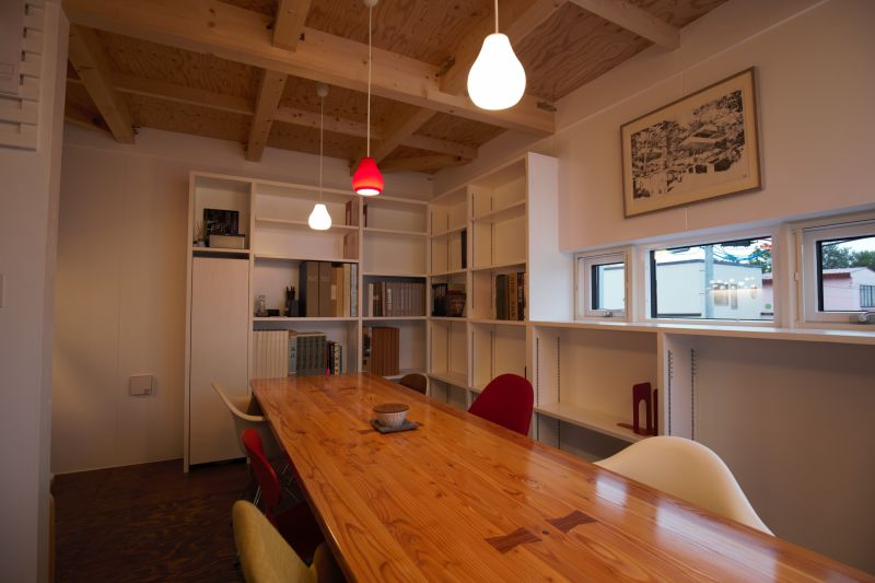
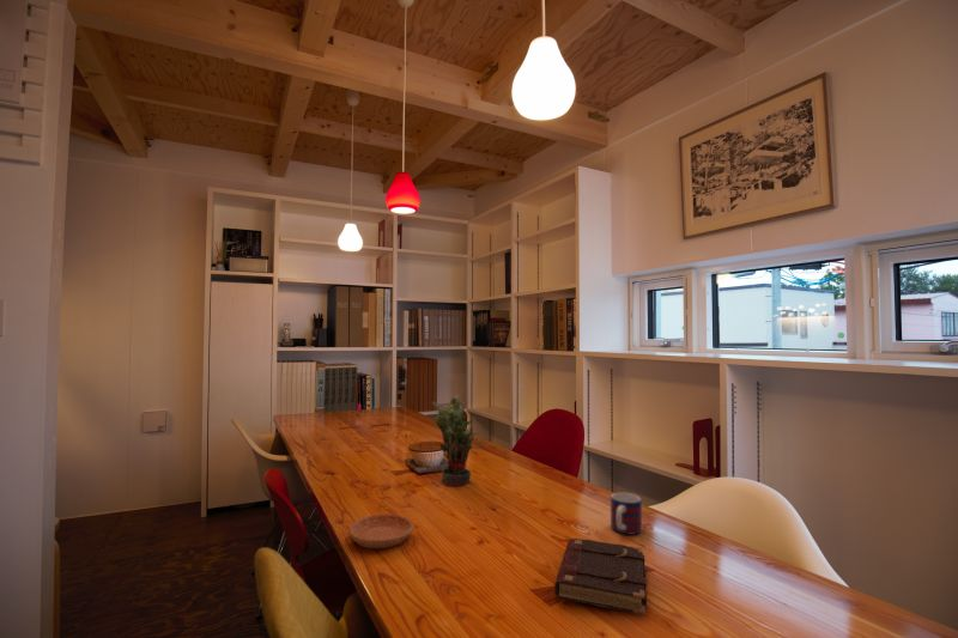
+ saucer [348,514,414,549]
+ potted plant [431,391,484,487]
+ book [553,537,648,616]
+ mug [610,491,643,535]
